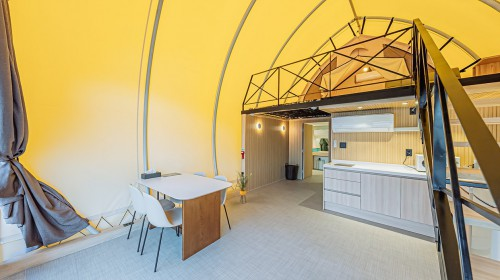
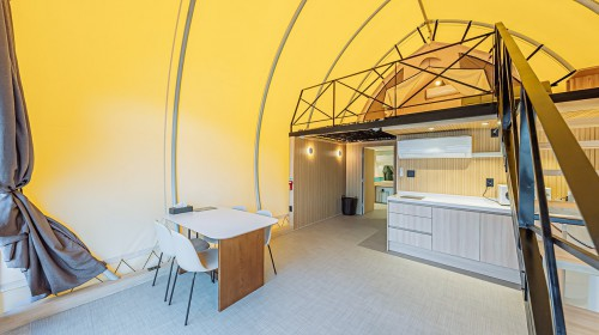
- house plant [232,170,254,204]
